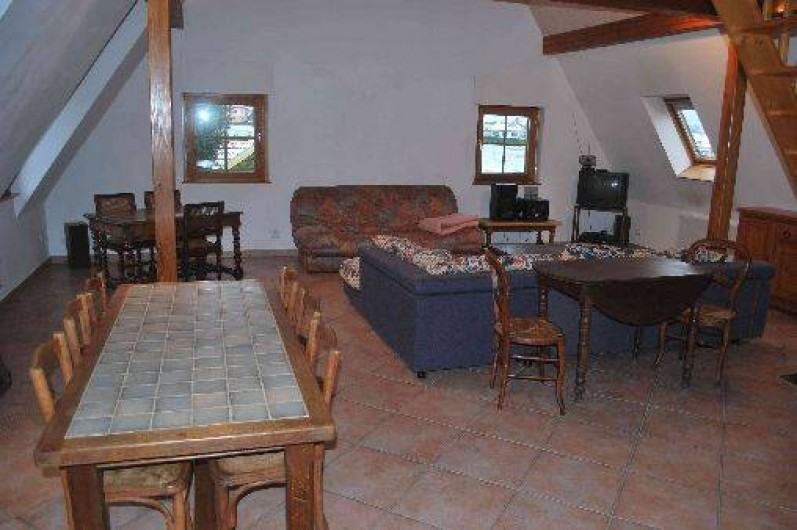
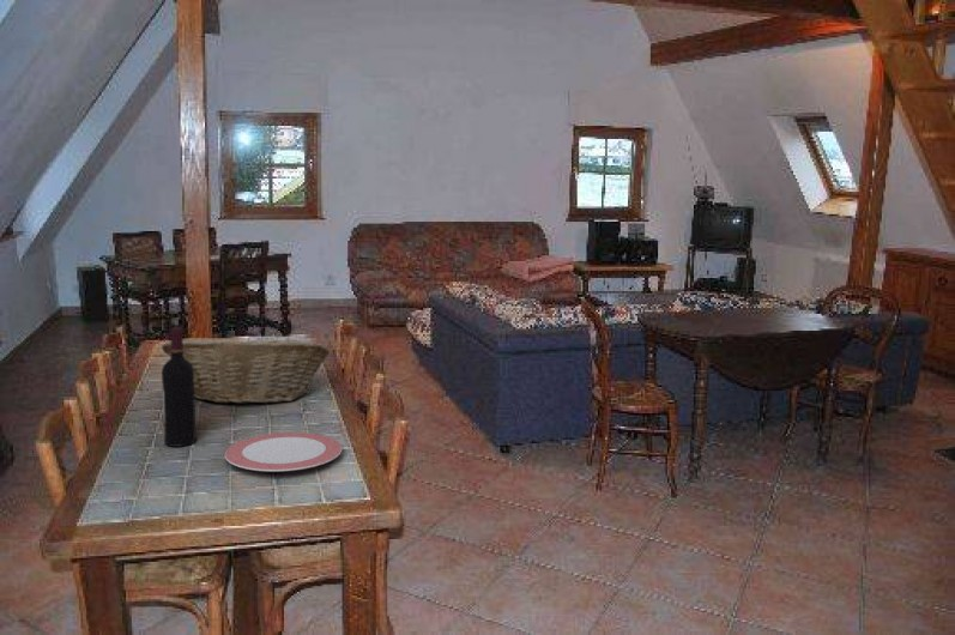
+ wine bottle [161,326,197,448]
+ plate [224,431,343,473]
+ fruit basket [161,333,331,406]
